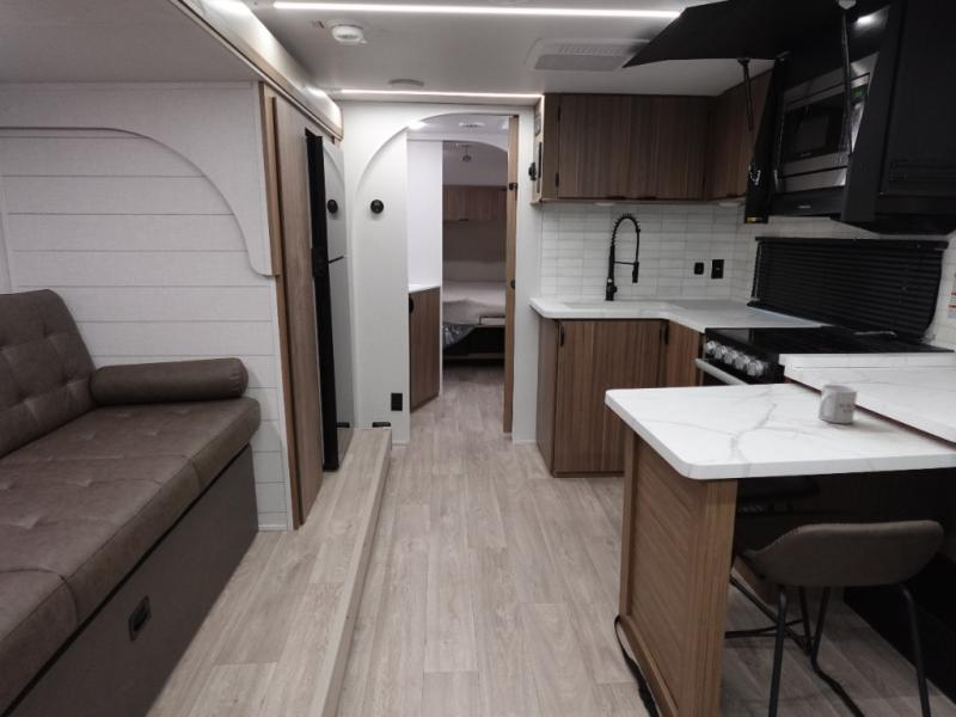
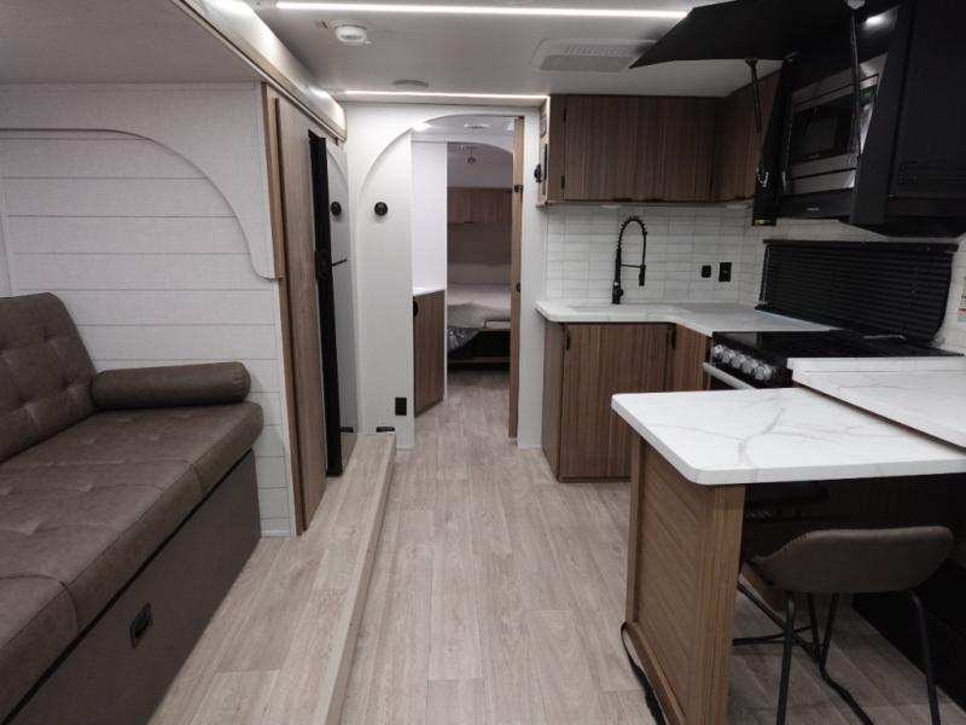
- mug [817,384,858,424]
